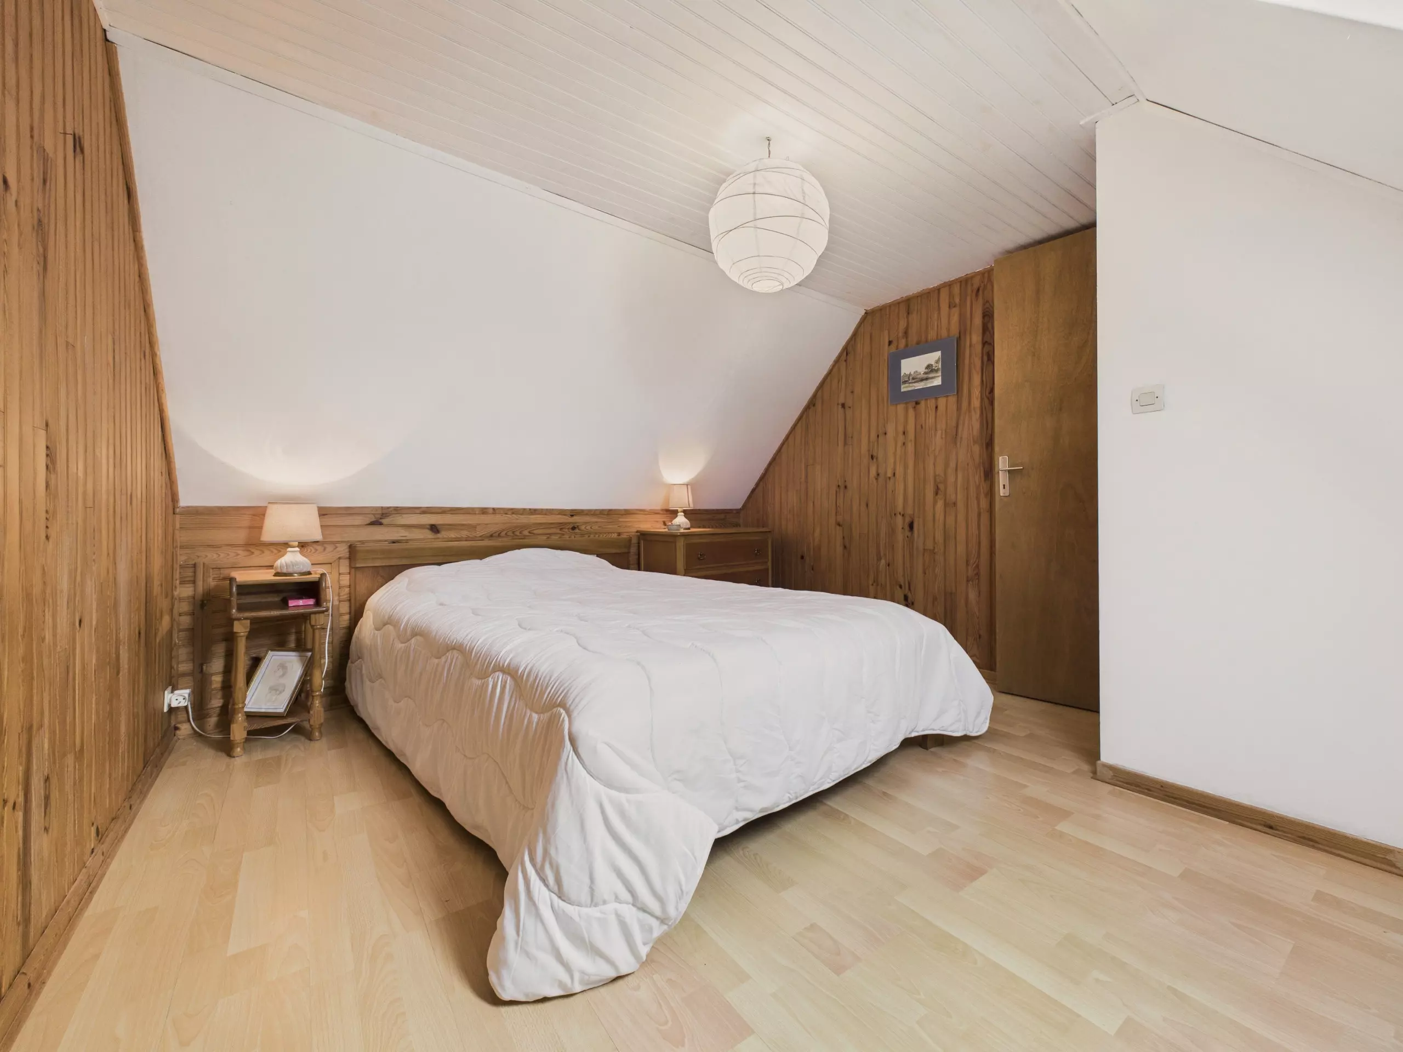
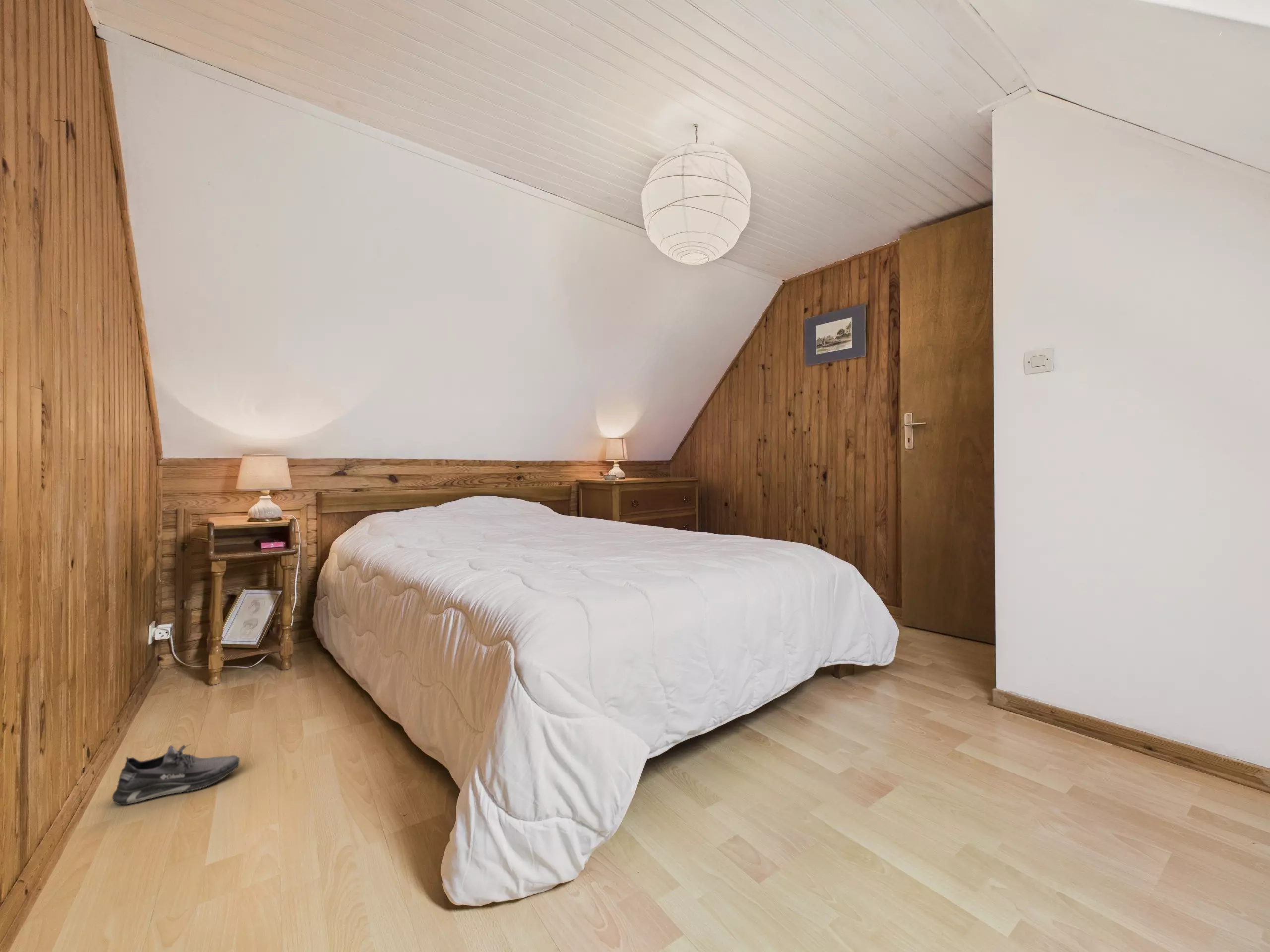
+ shoe [112,743,240,806]
